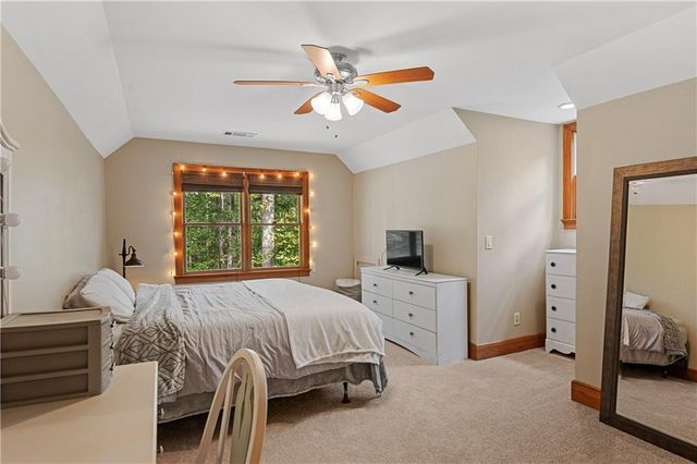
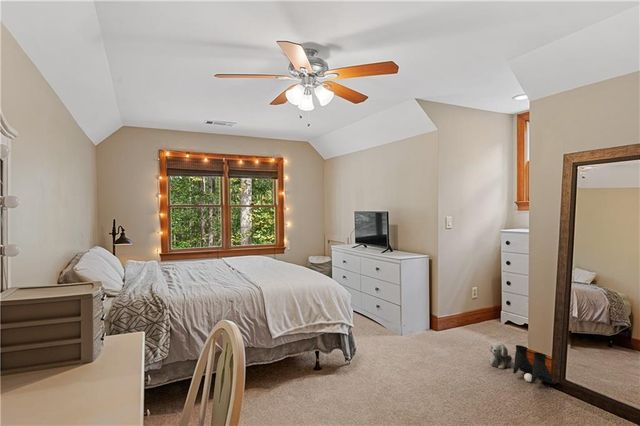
+ plush toy [488,341,513,370]
+ boots [512,344,556,385]
